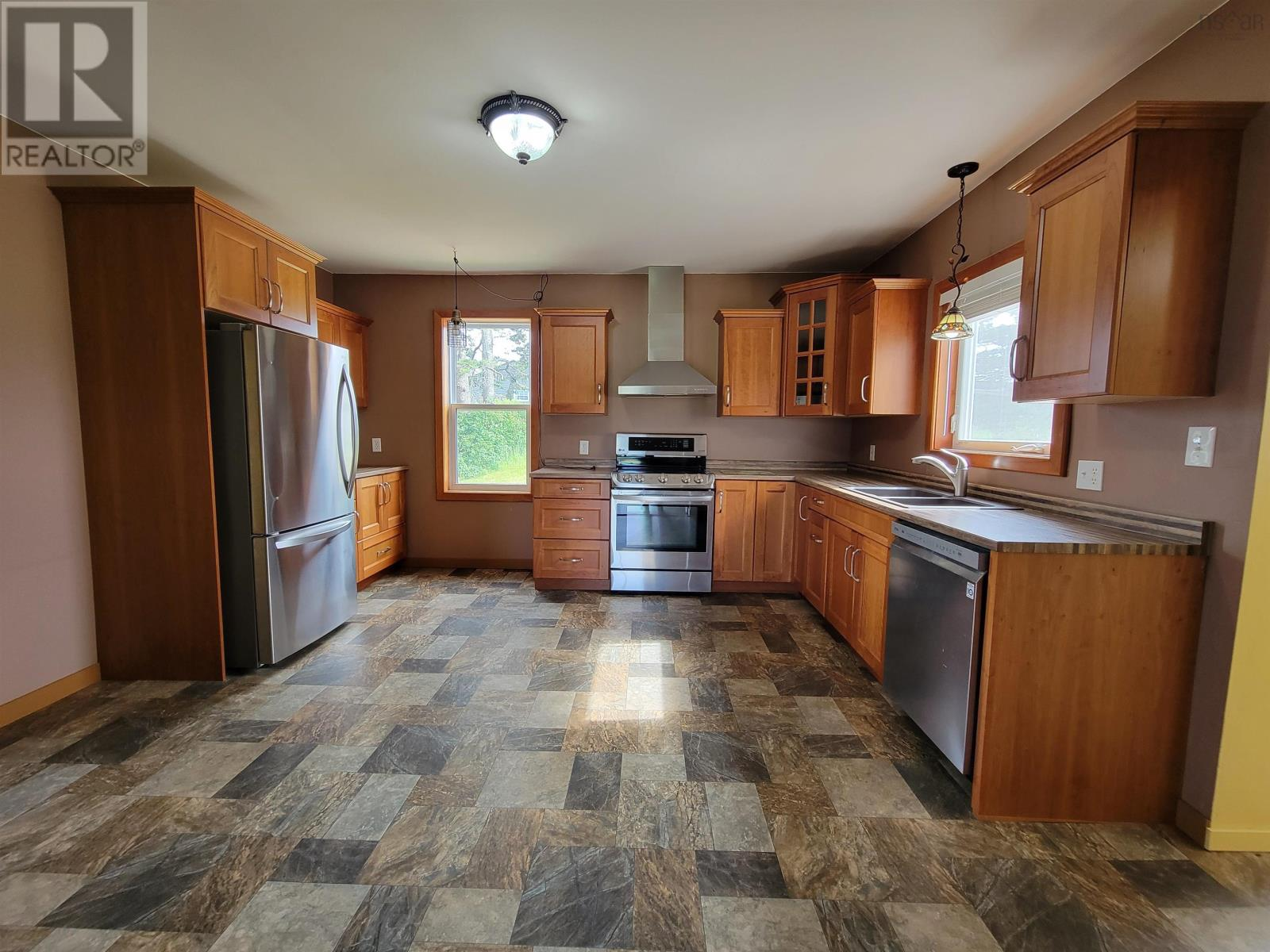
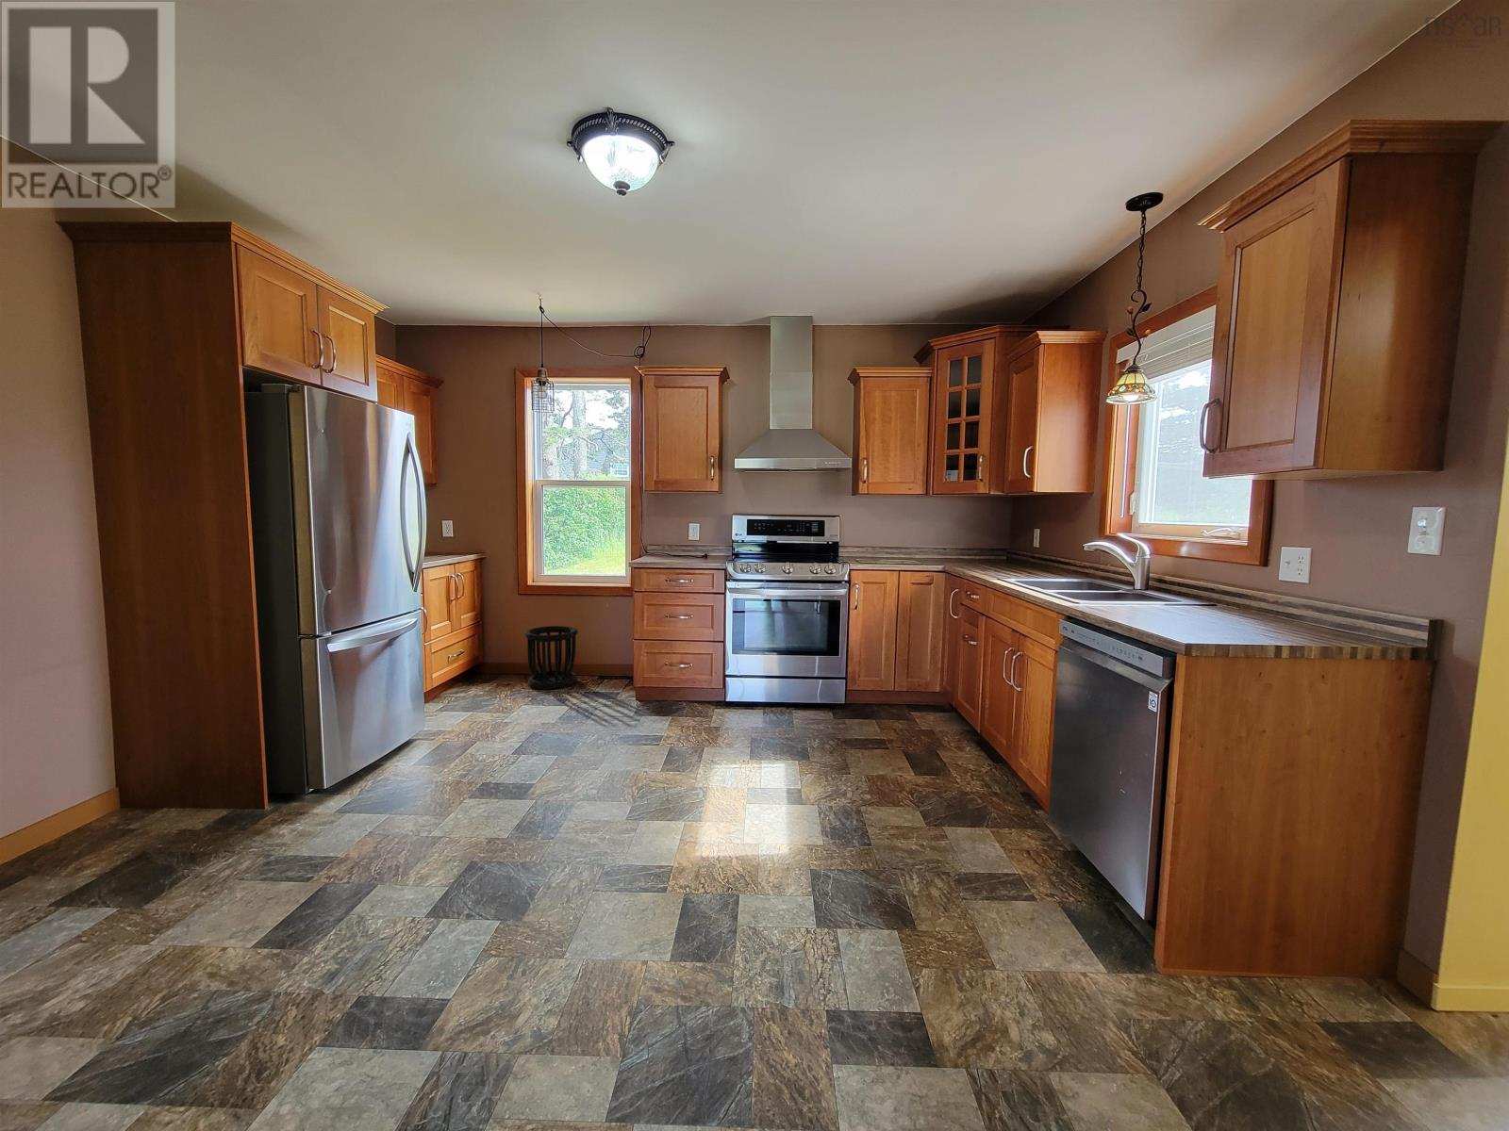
+ wastebasket [524,625,579,691]
